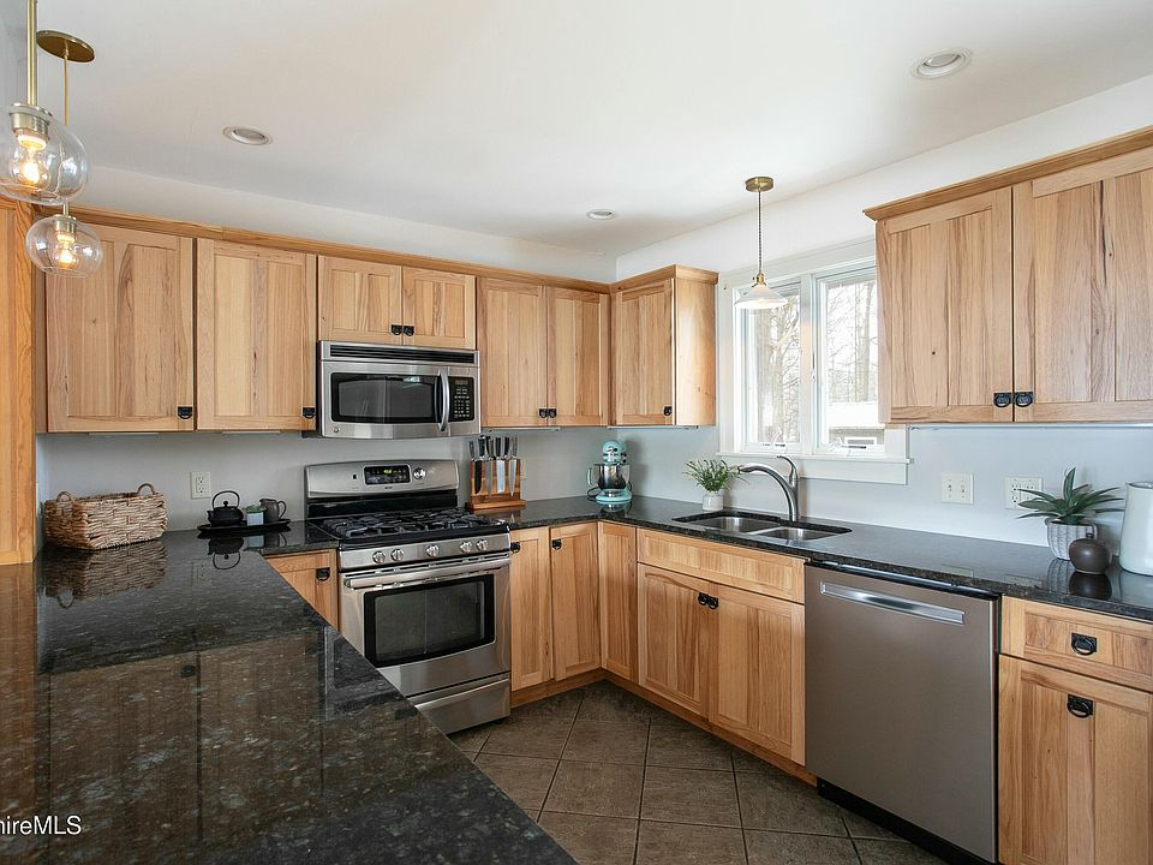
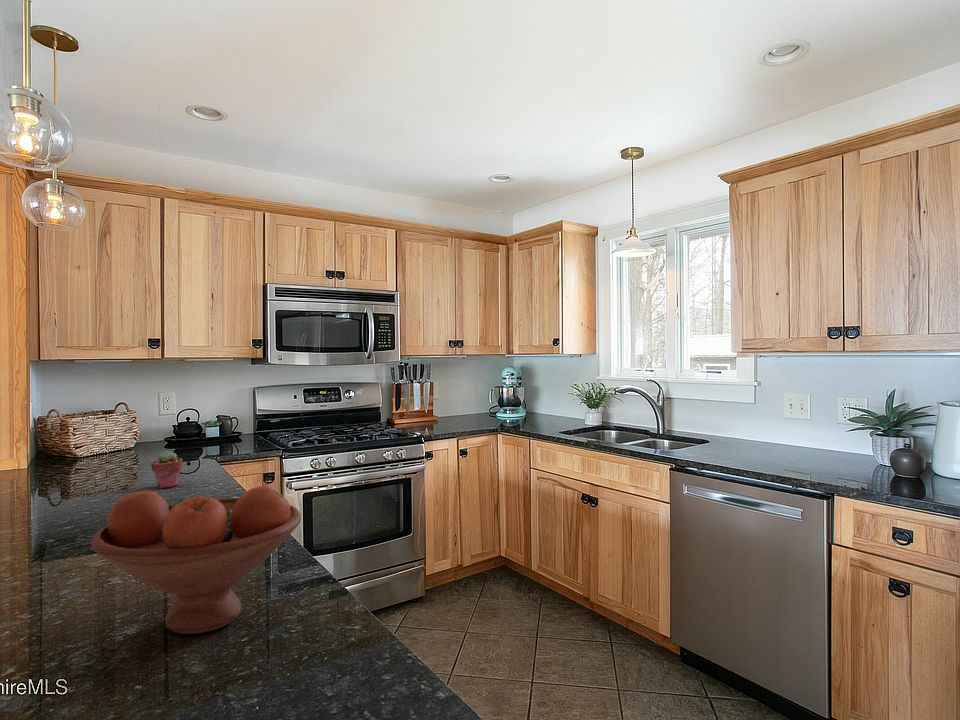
+ potted succulent [150,450,184,489]
+ fruit bowl [90,485,302,635]
